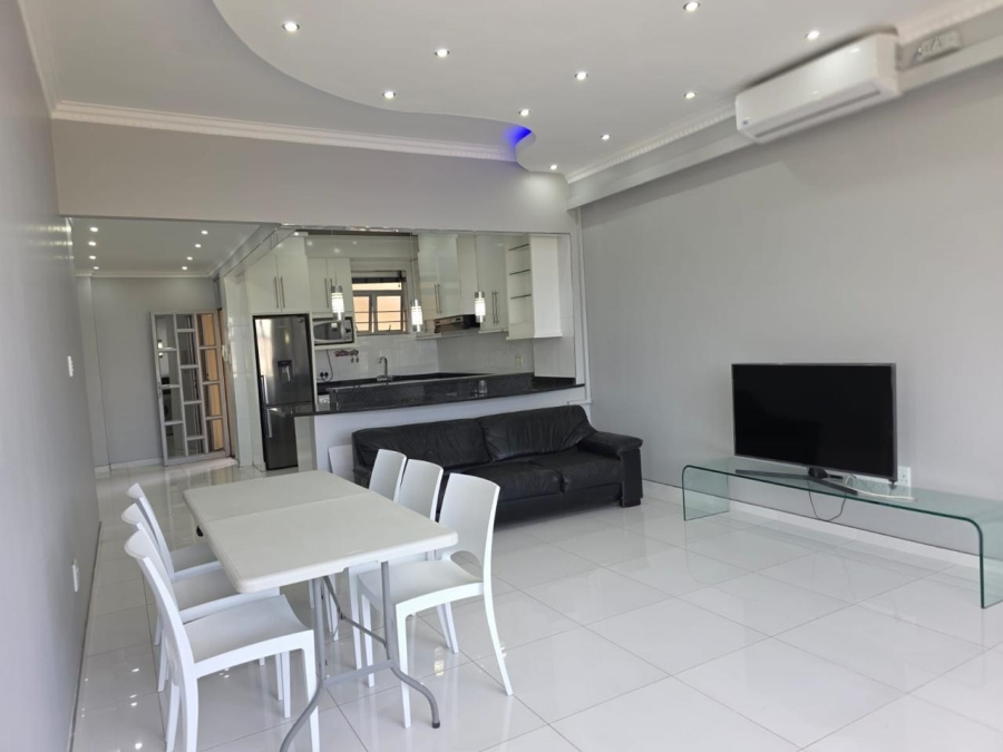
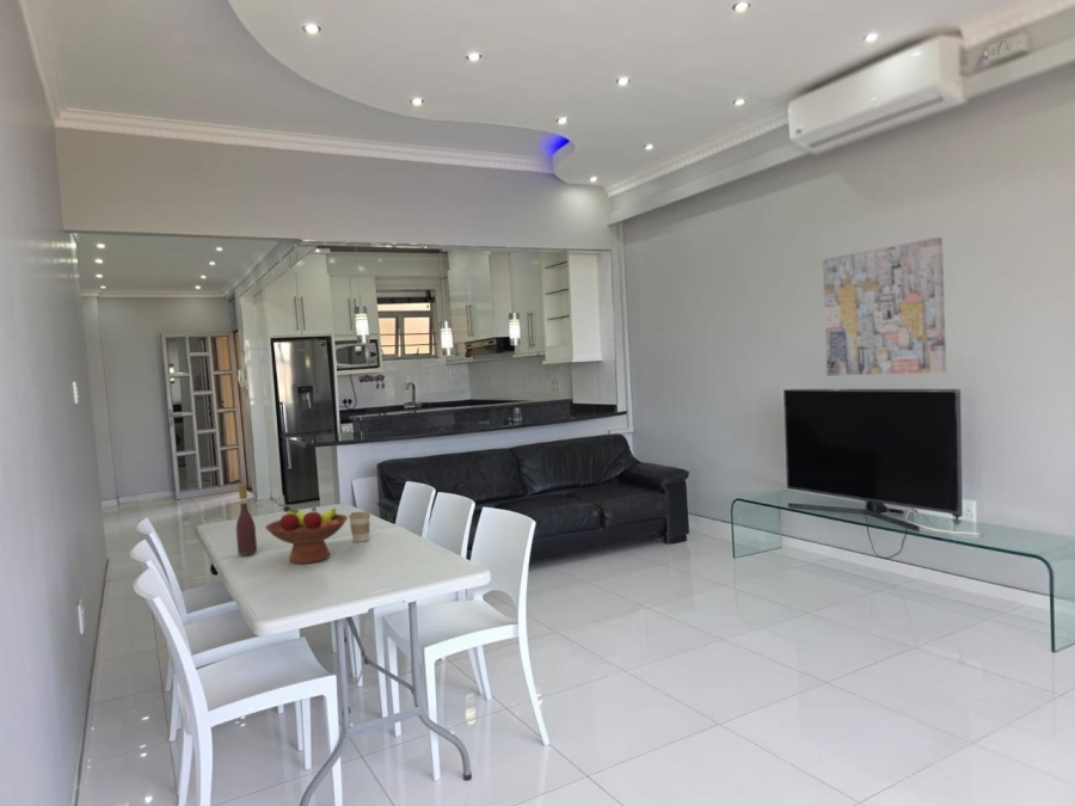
+ wall art [822,236,947,376]
+ wine bottle [235,484,258,556]
+ fruit bowl [264,505,349,565]
+ coffee cup [348,511,371,543]
